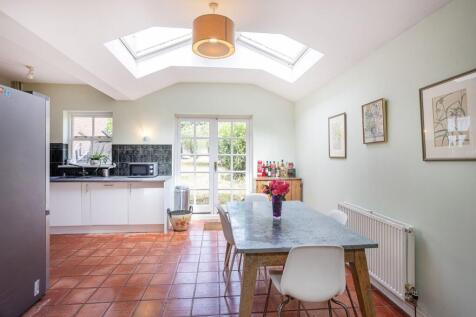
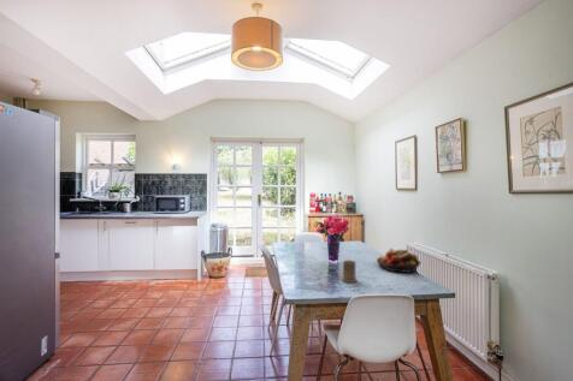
+ fruit bowl [376,246,423,274]
+ mug [337,260,359,284]
